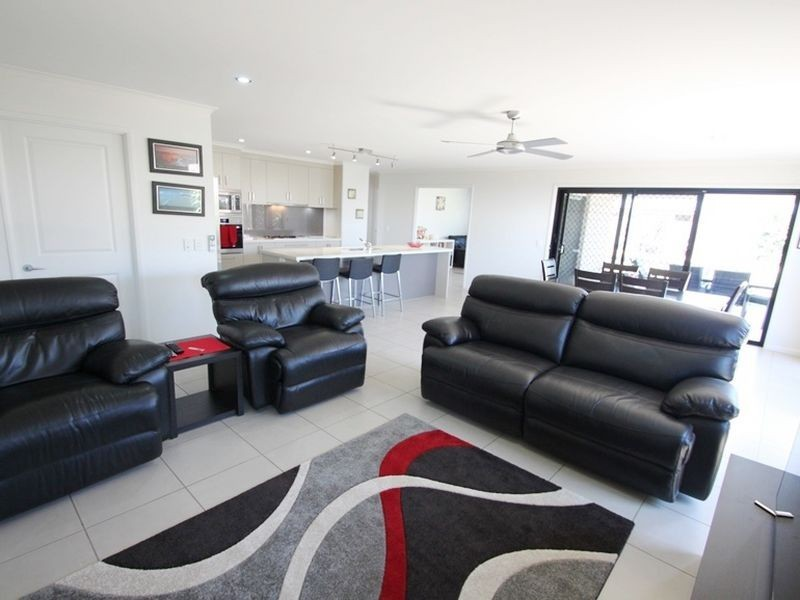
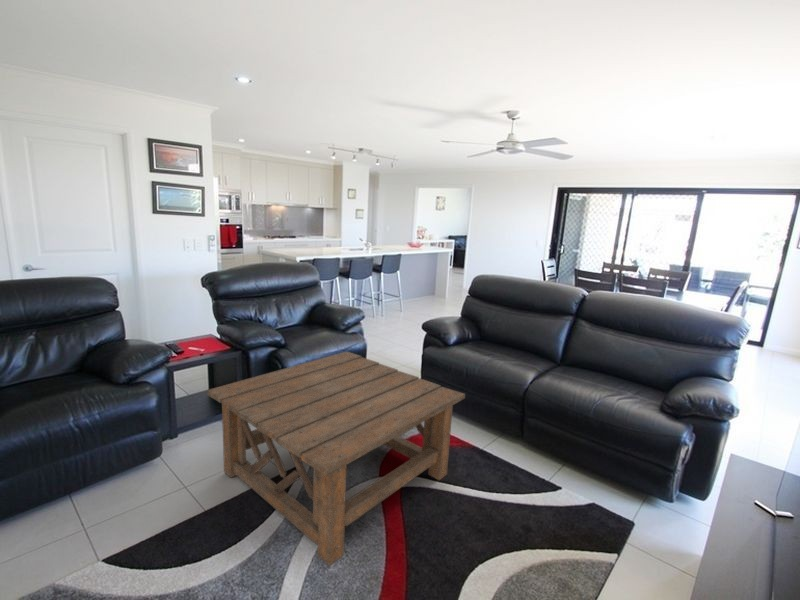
+ coffee table [206,350,466,567]
